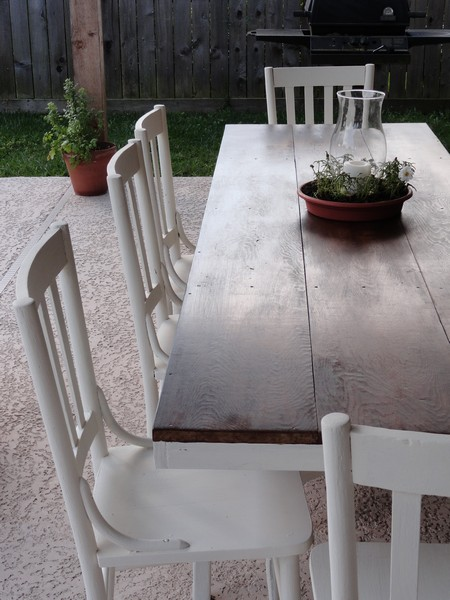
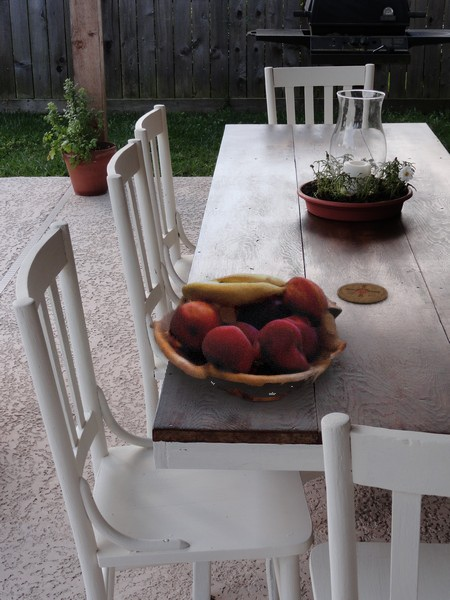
+ fruit basket [148,272,348,402]
+ coaster [337,282,389,304]
